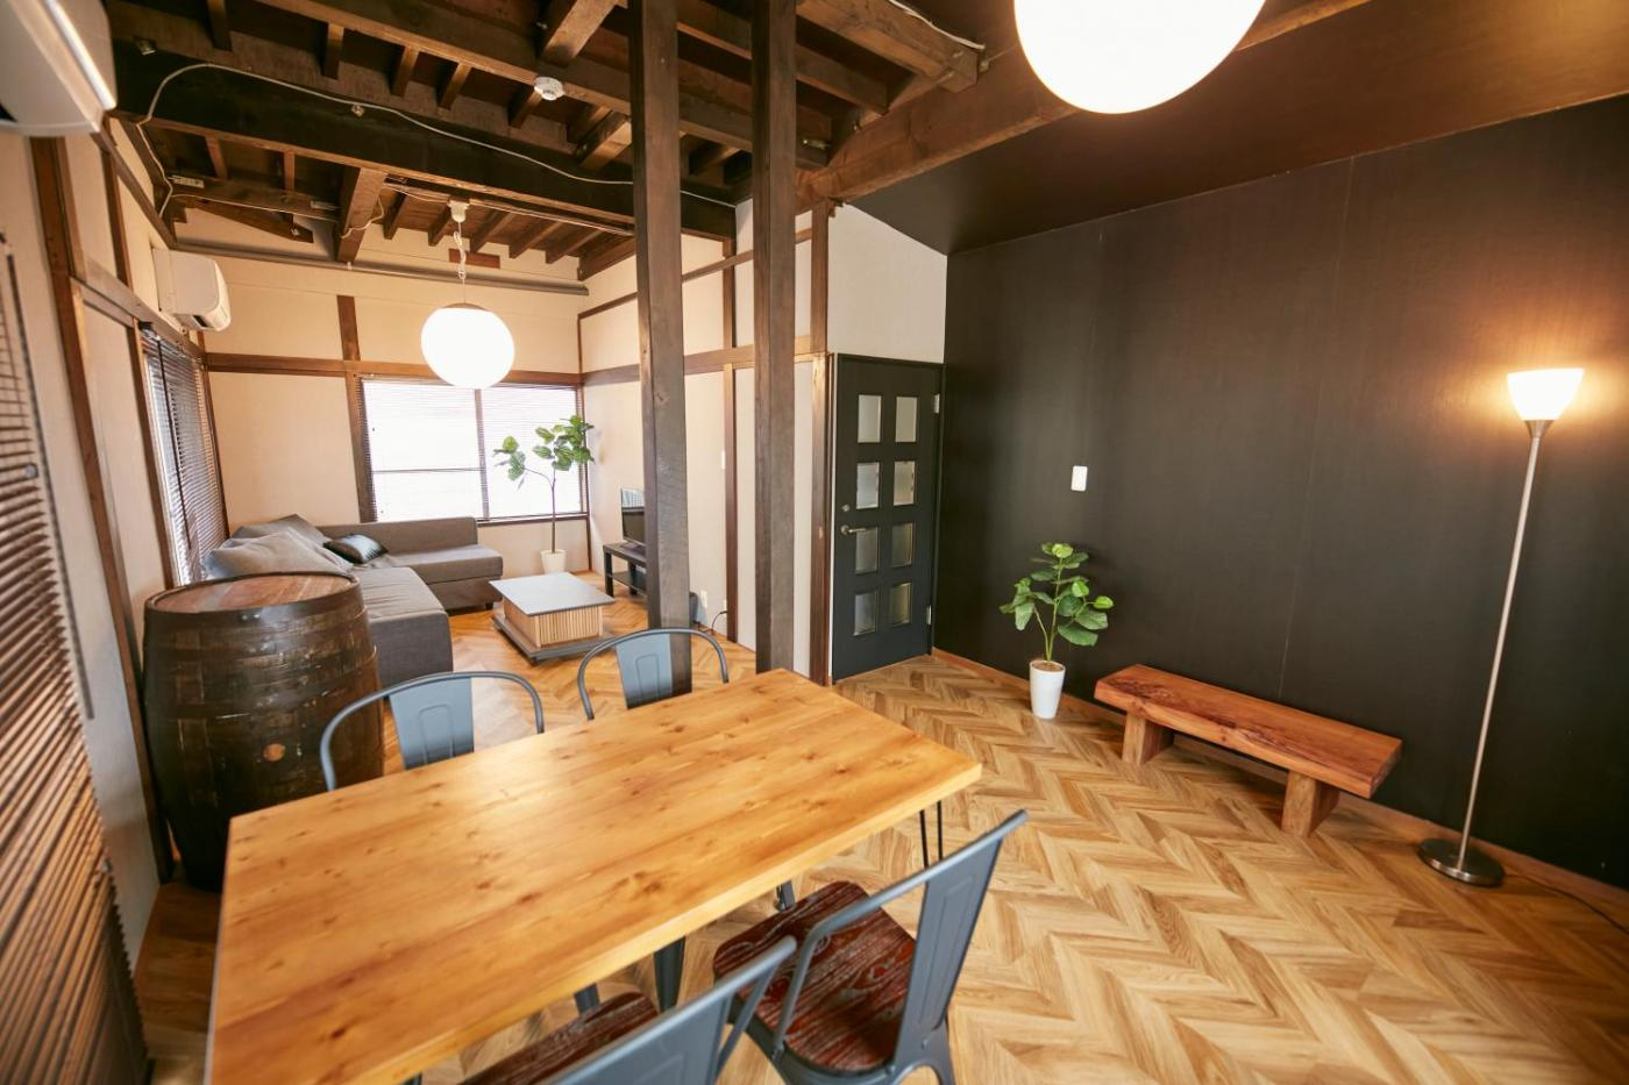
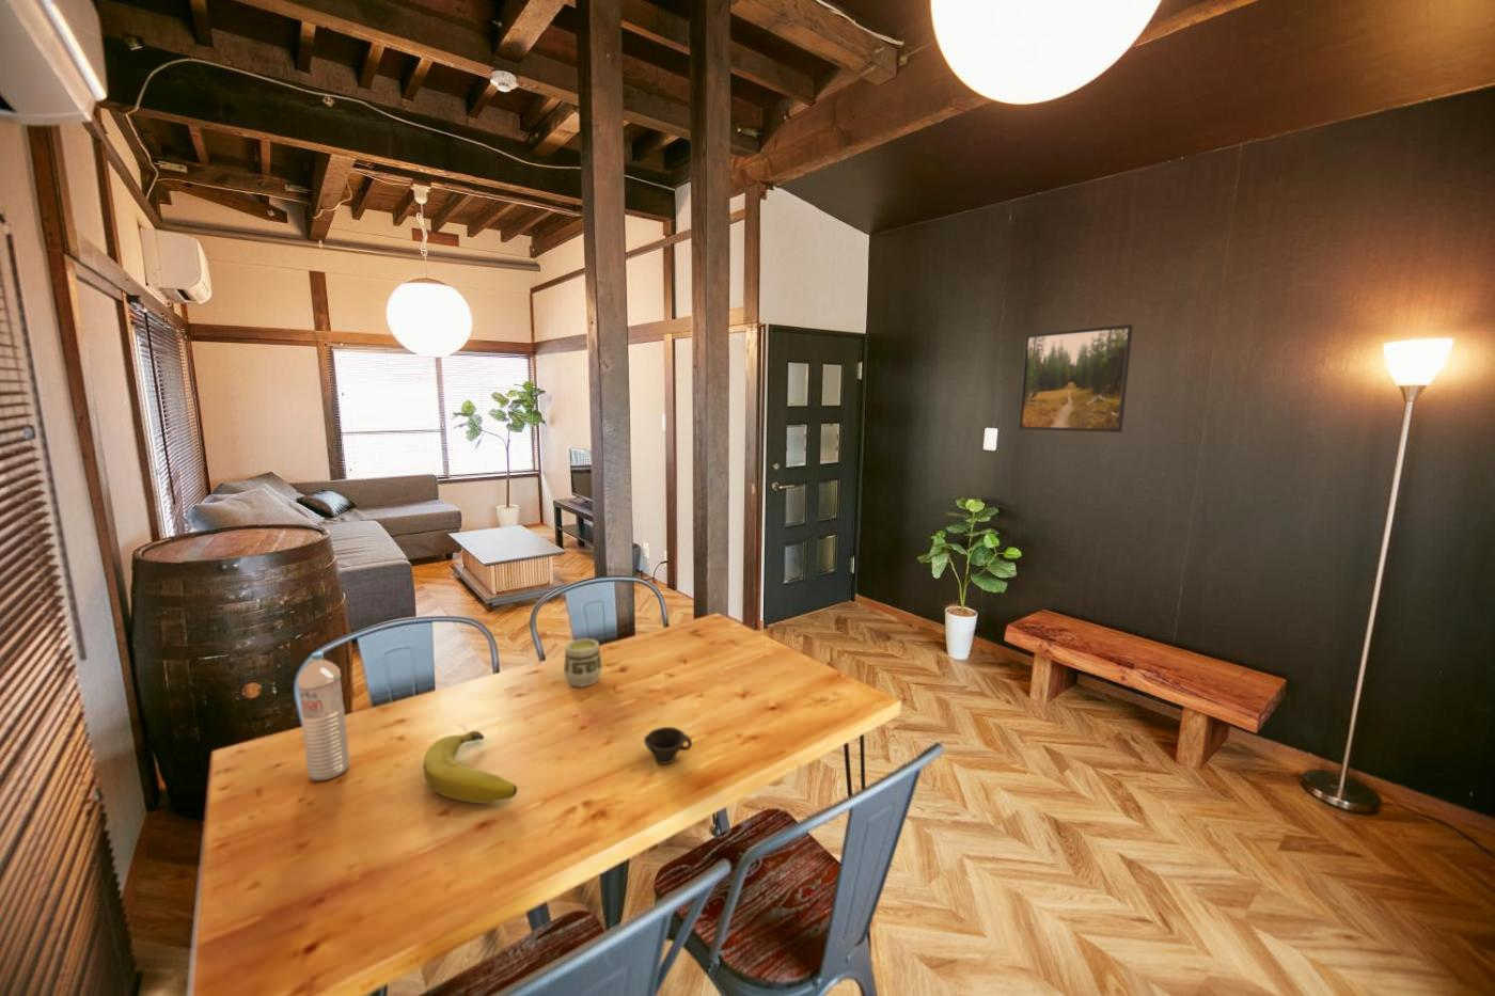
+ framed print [1018,323,1134,434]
+ fruit [421,730,518,804]
+ cup [562,637,604,688]
+ water bottle [297,651,350,781]
+ cup [642,726,694,766]
